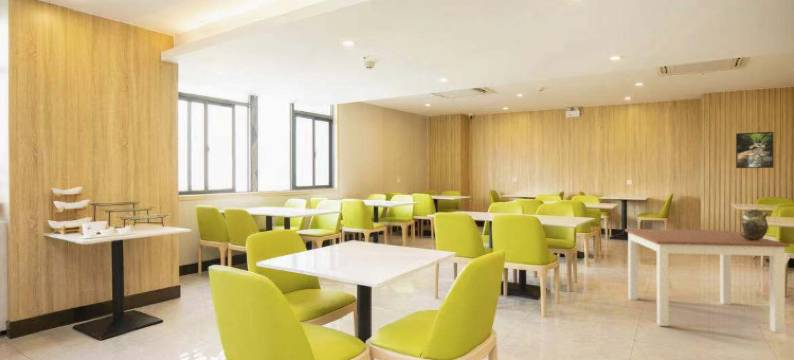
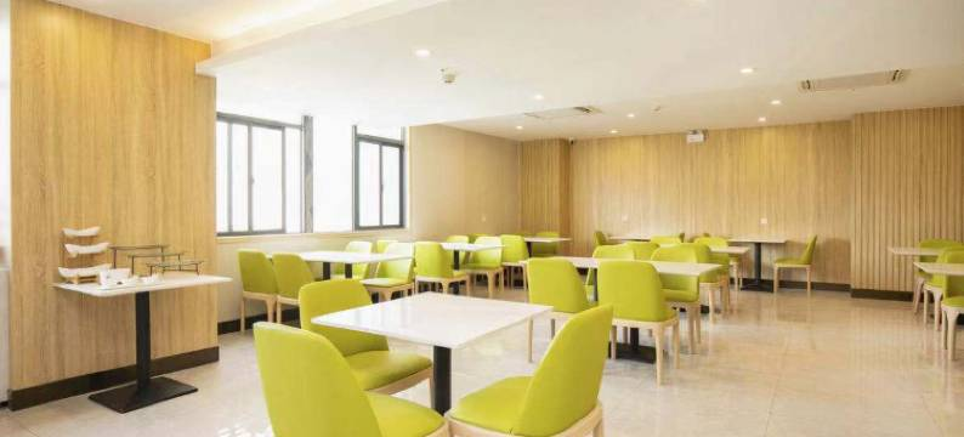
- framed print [735,131,775,169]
- dining table [624,228,791,334]
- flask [739,206,770,240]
